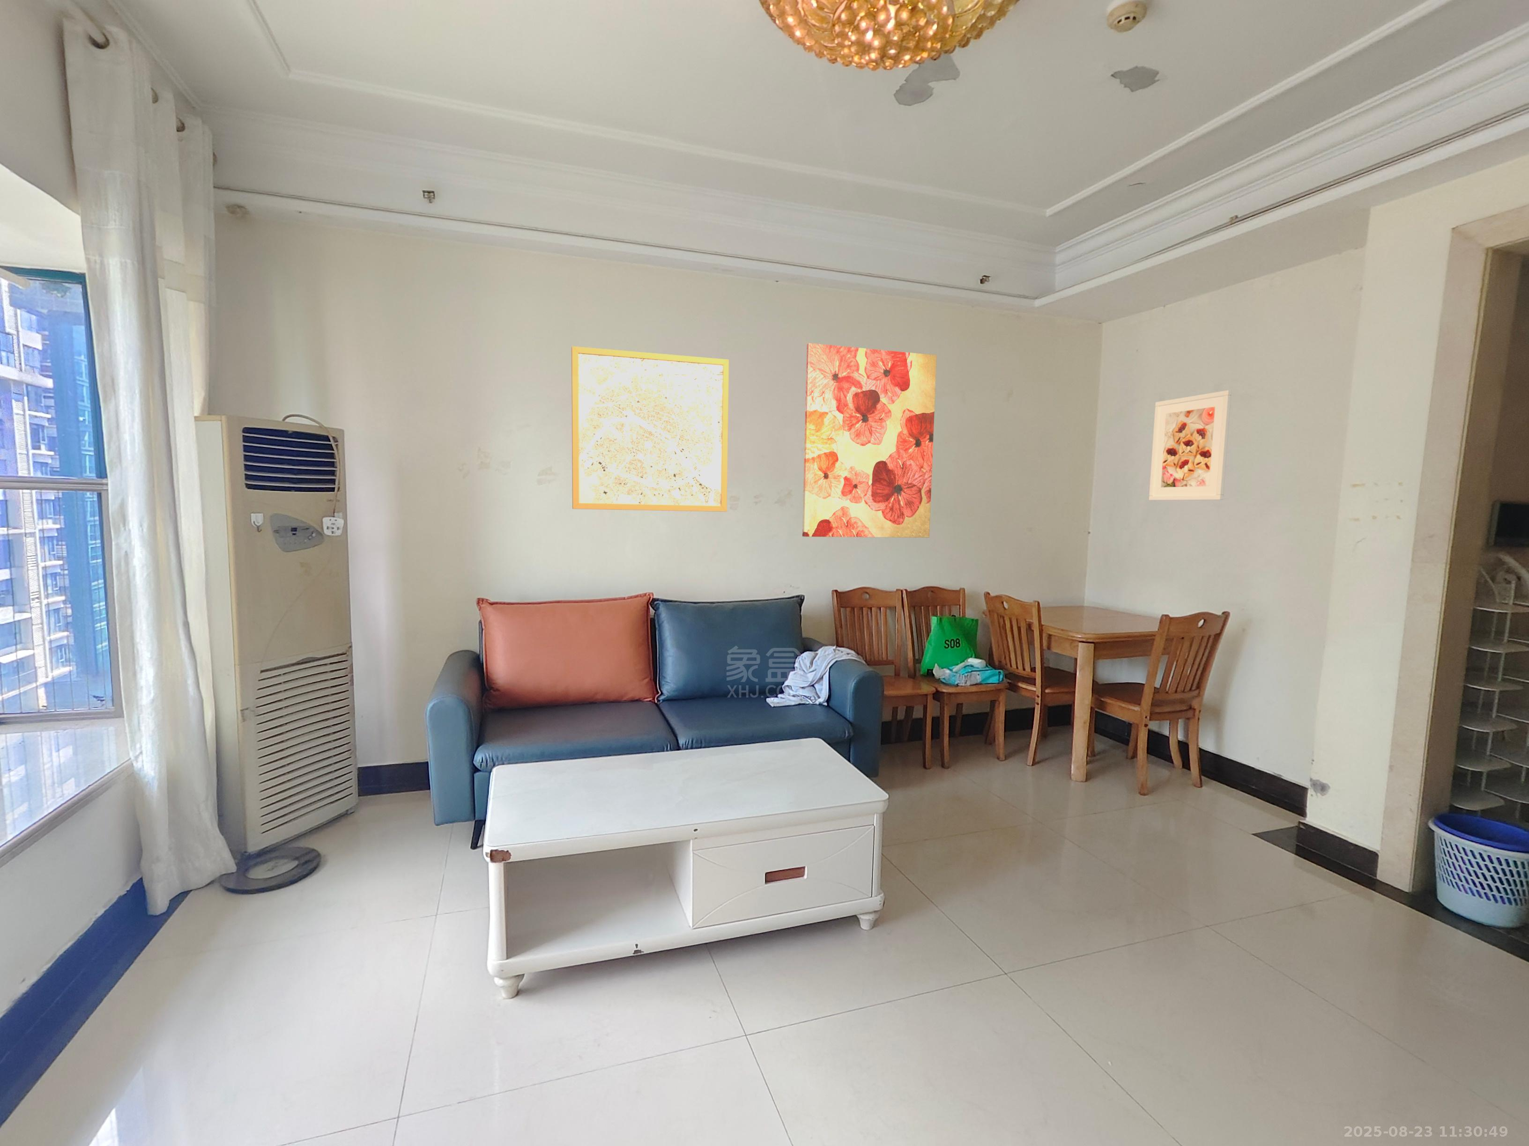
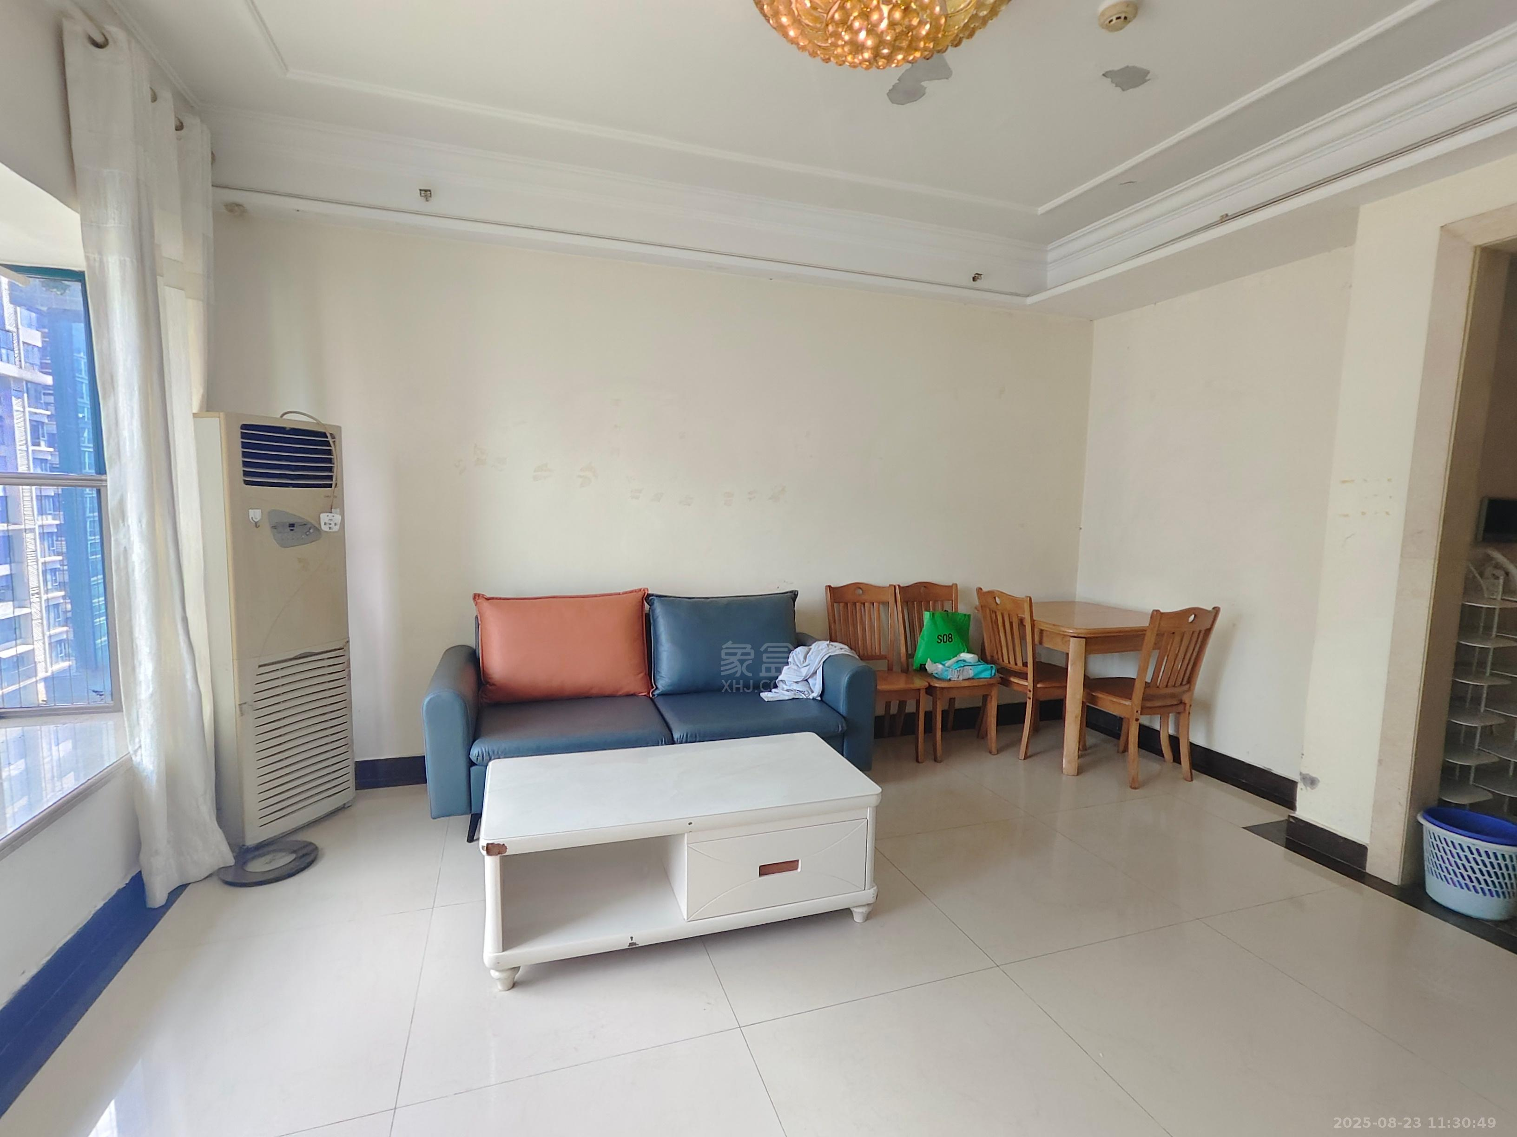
- wall art [802,343,938,538]
- wall art [571,345,730,512]
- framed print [1149,390,1232,501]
